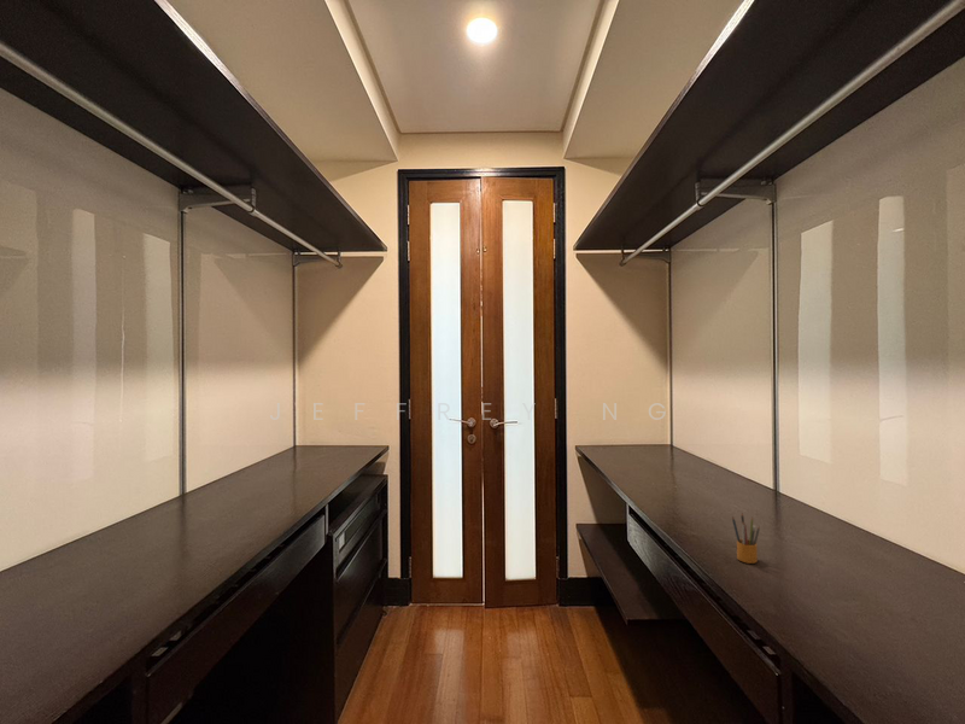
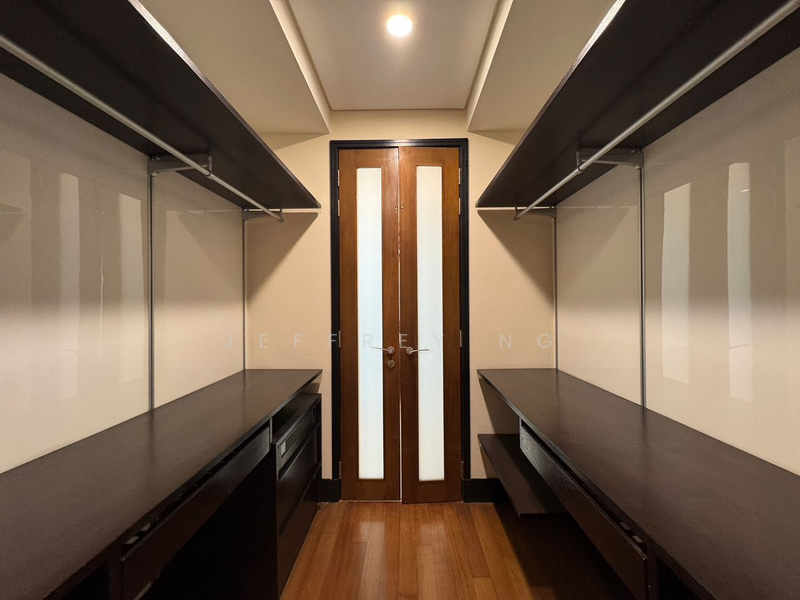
- pencil box [731,513,761,565]
